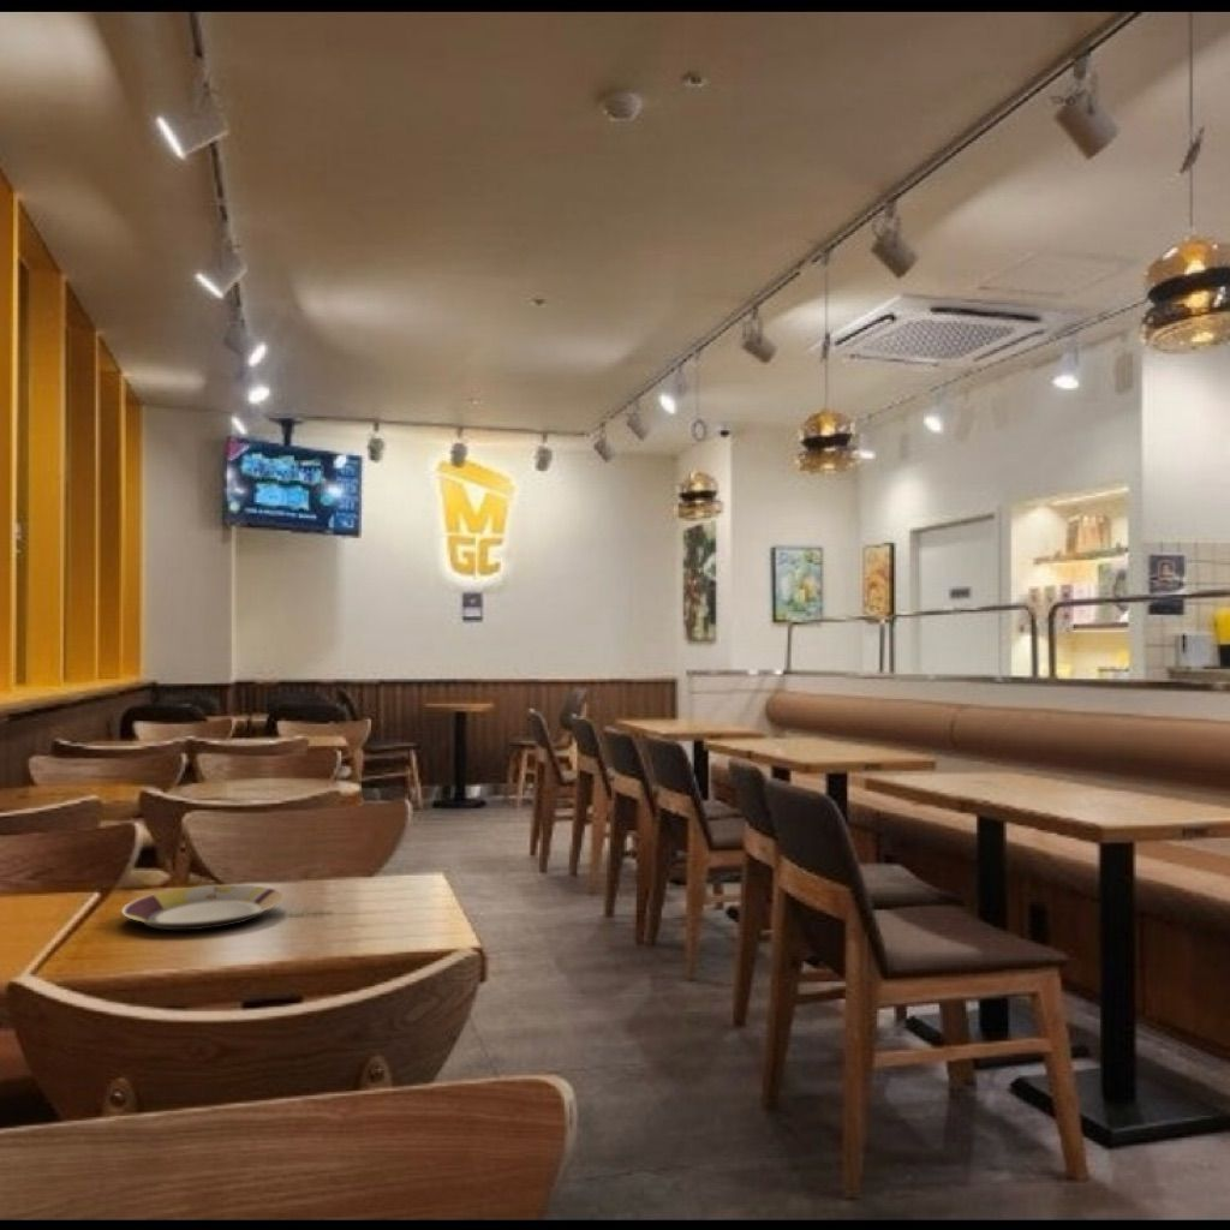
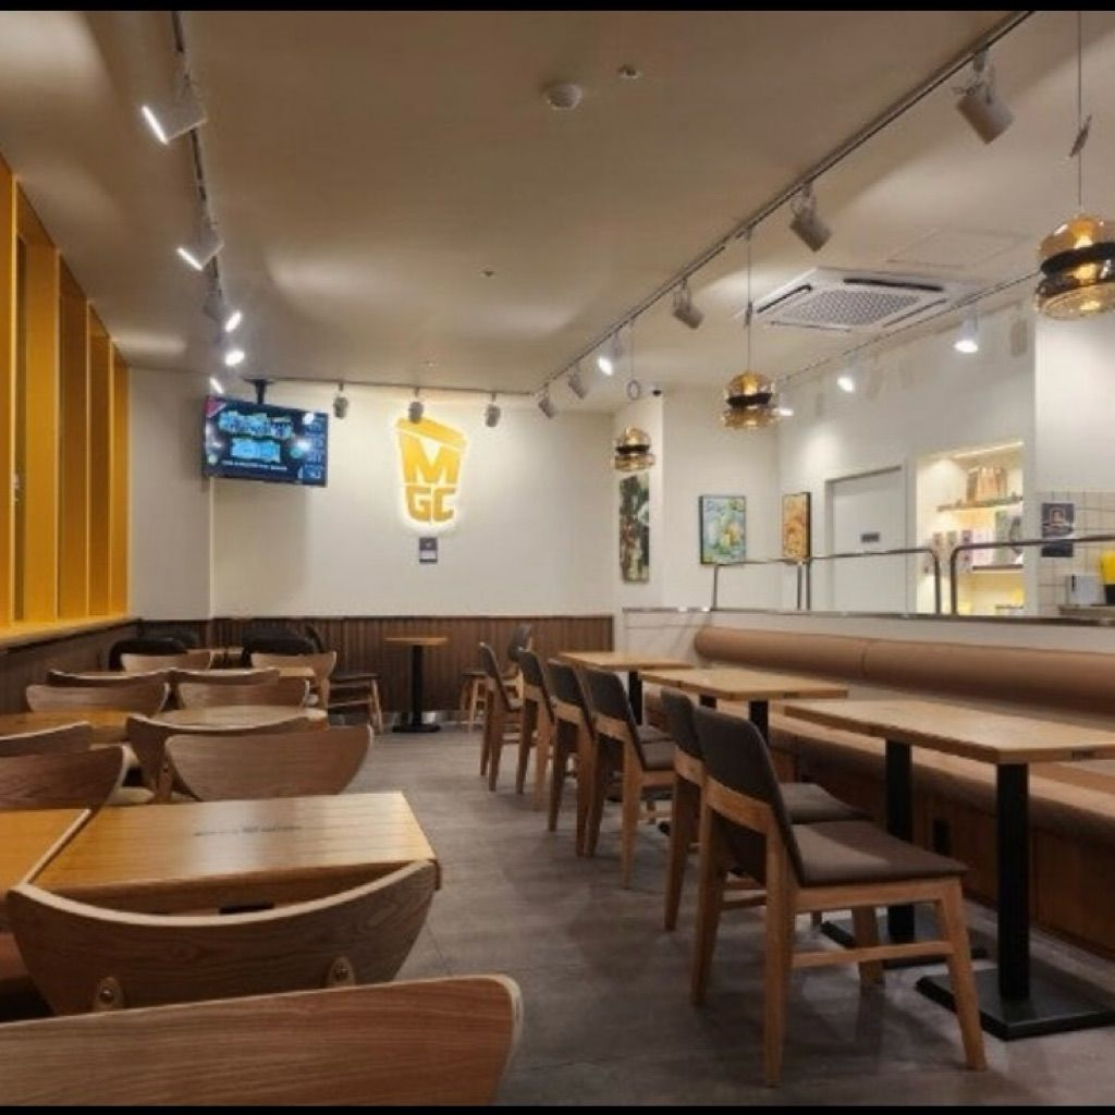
- plate [120,884,285,931]
